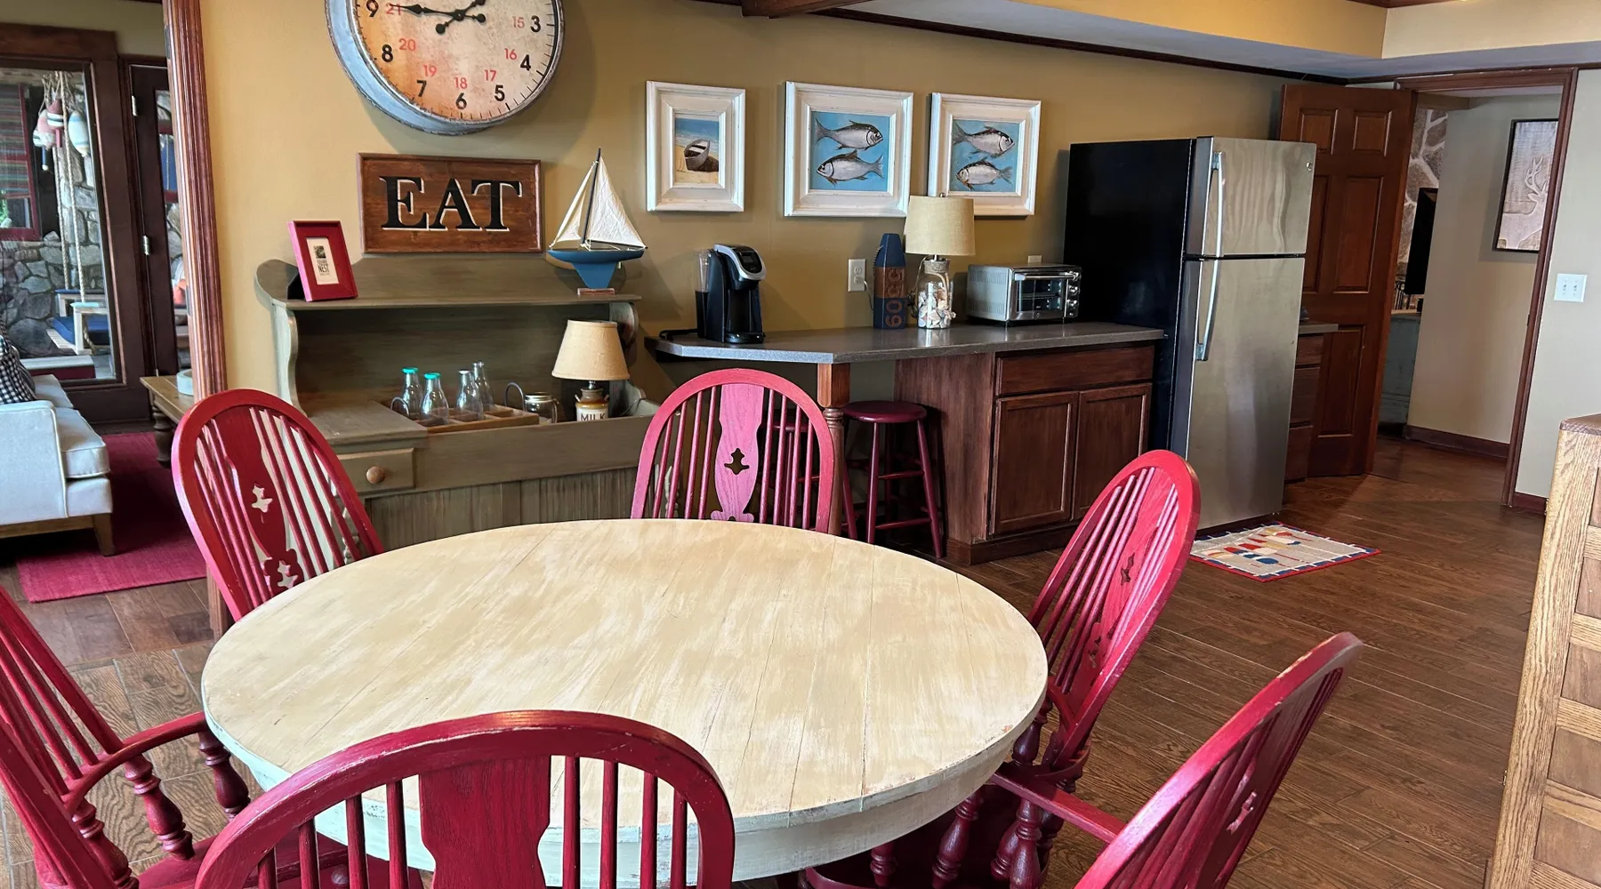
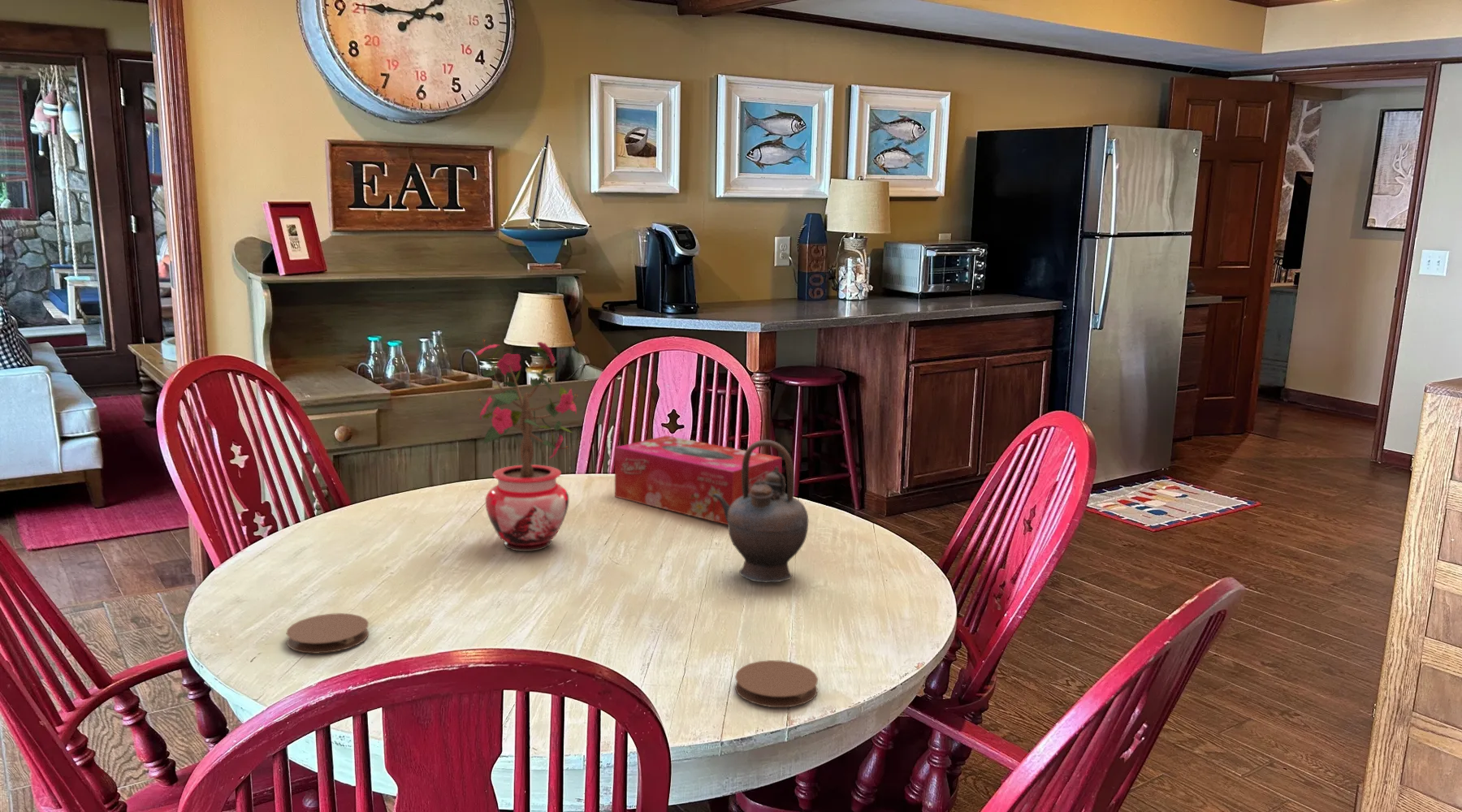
+ tissue box [614,435,783,525]
+ coaster [286,612,370,654]
+ potted plant [474,336,579,552]
+ teapot [712,439,809,583]
+ coaster [734,659,819,708]
